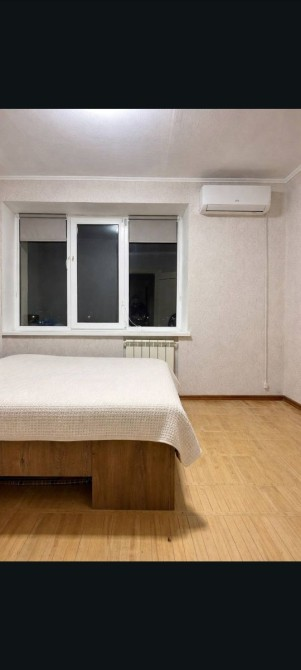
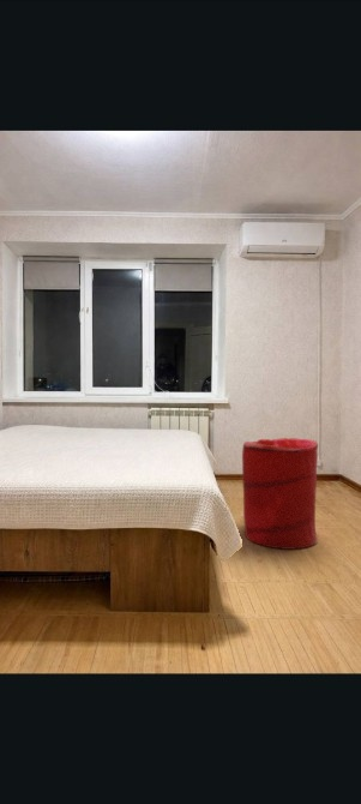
+ laundry hamper [241,437,319,551]
